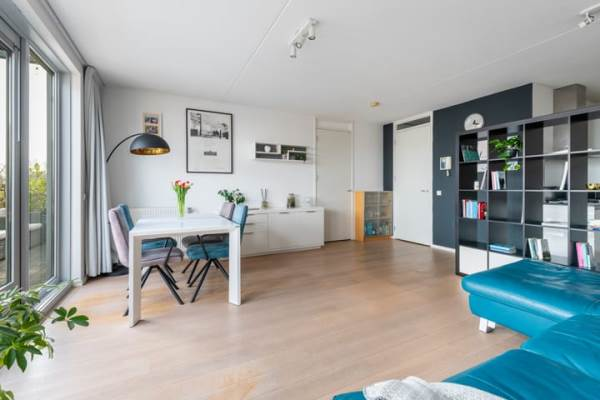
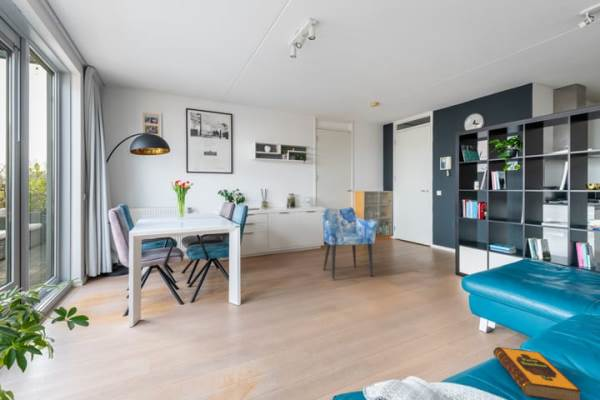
+ armchair [321,206,379,280]
+ hardback book [492,346,583,400]
